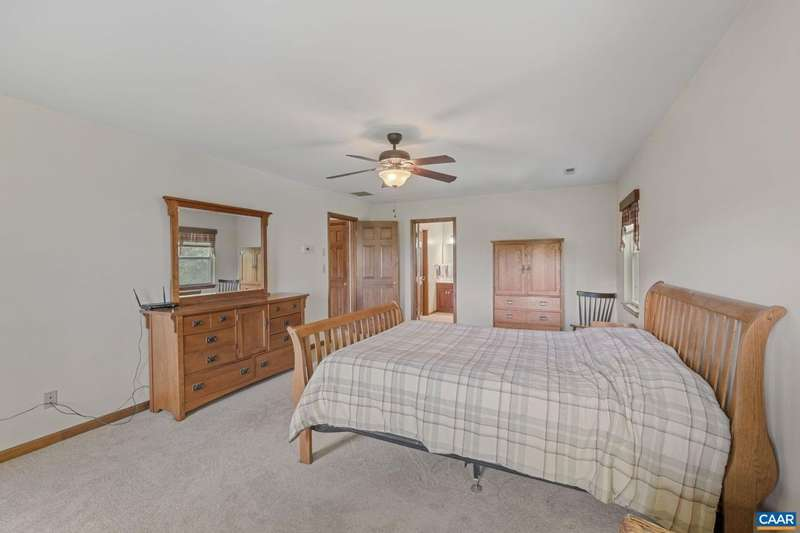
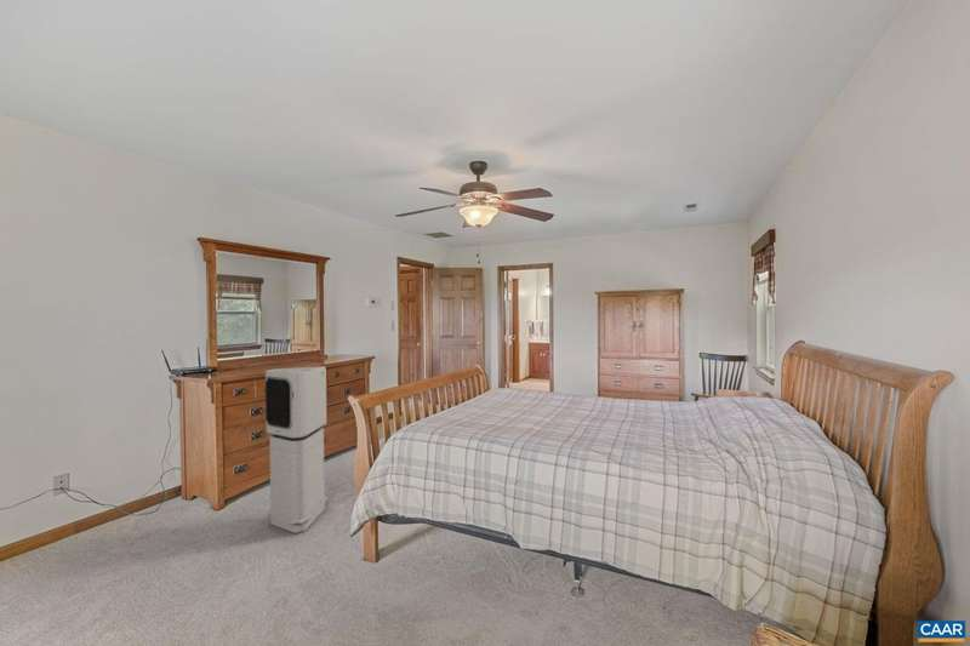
+ air purifier [264,365,329,534]
